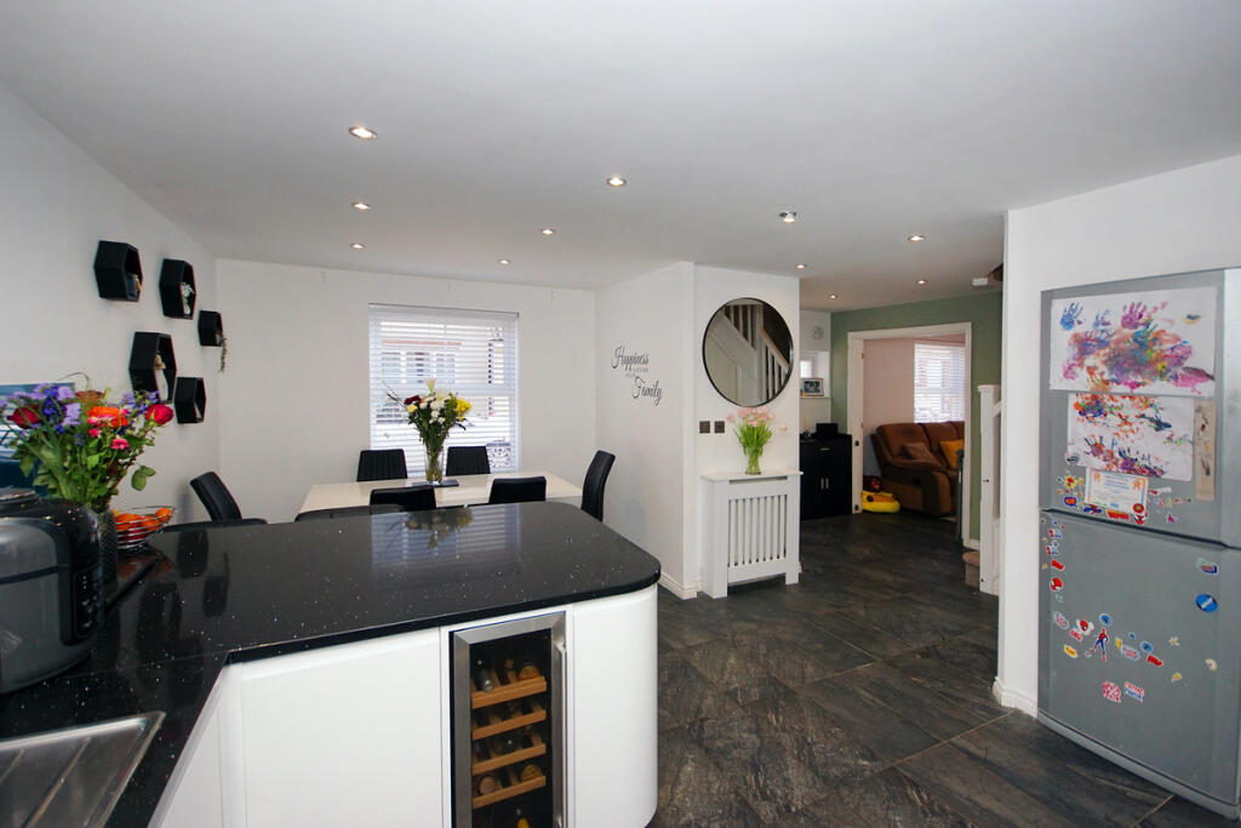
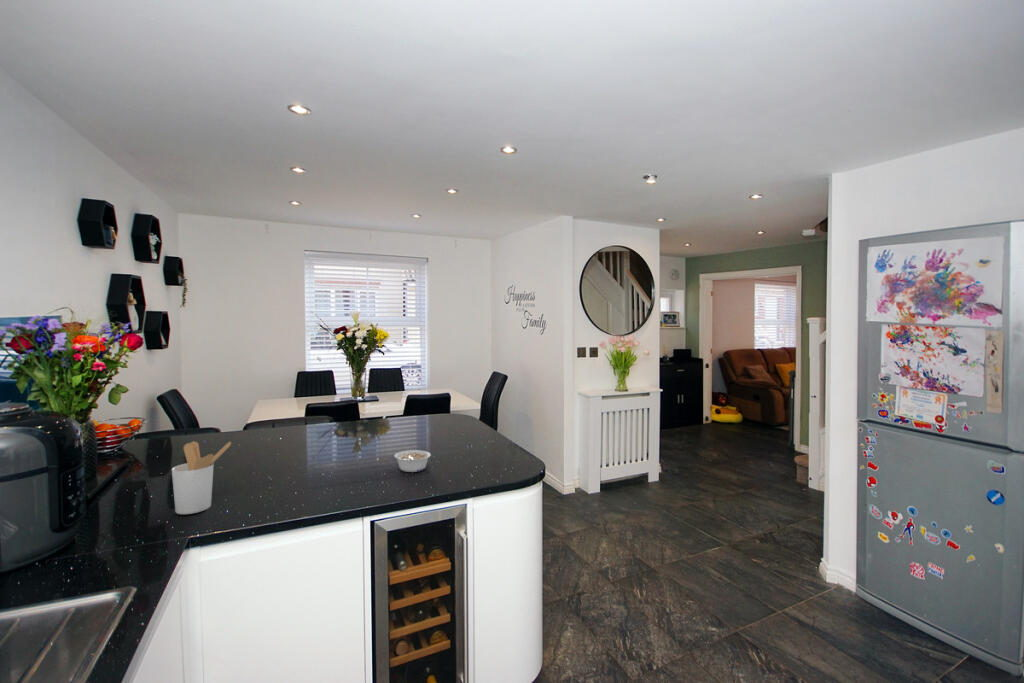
+ legume [393,449,432,473]
+ utensil holder [171,441,232,515]
